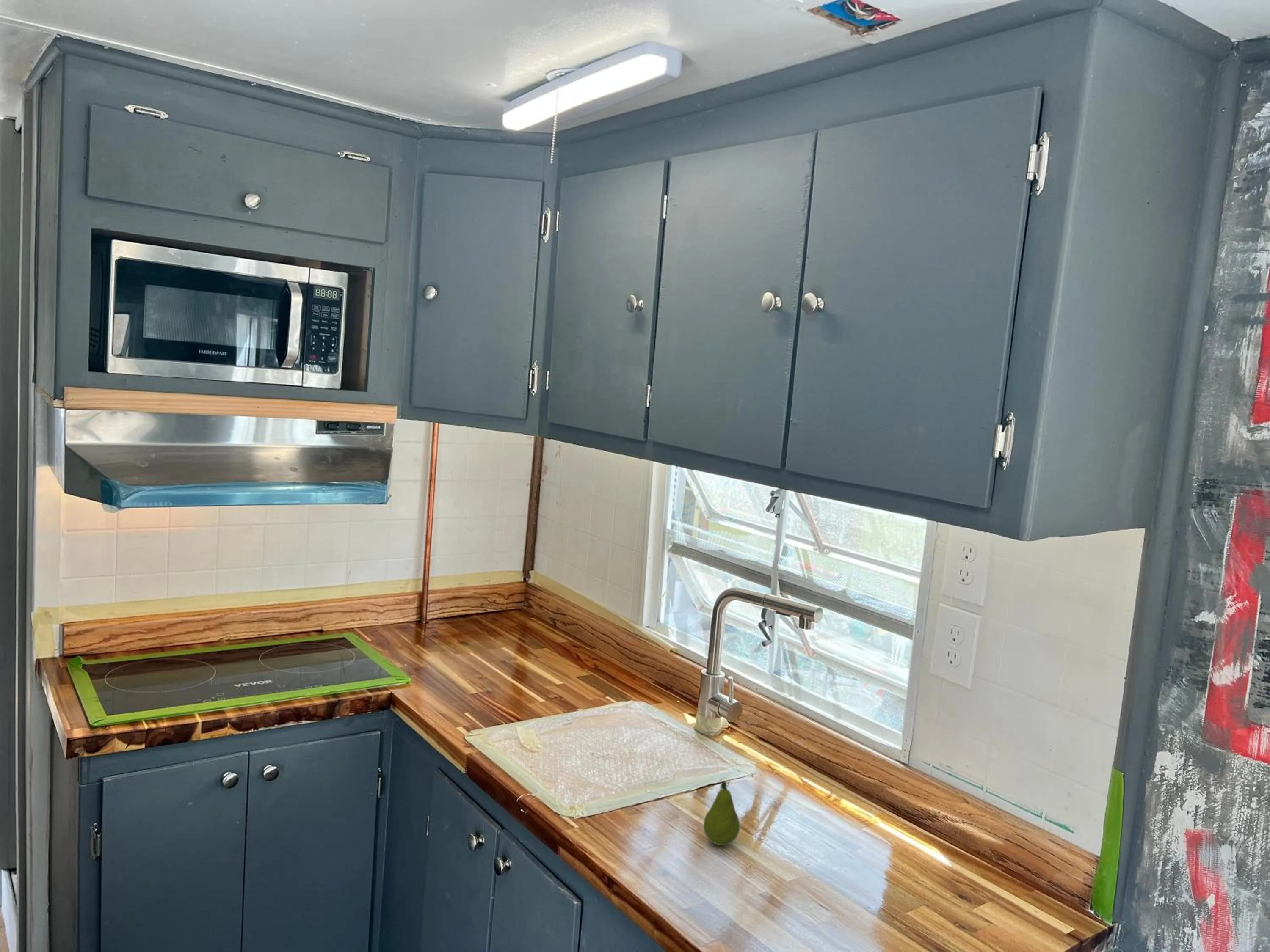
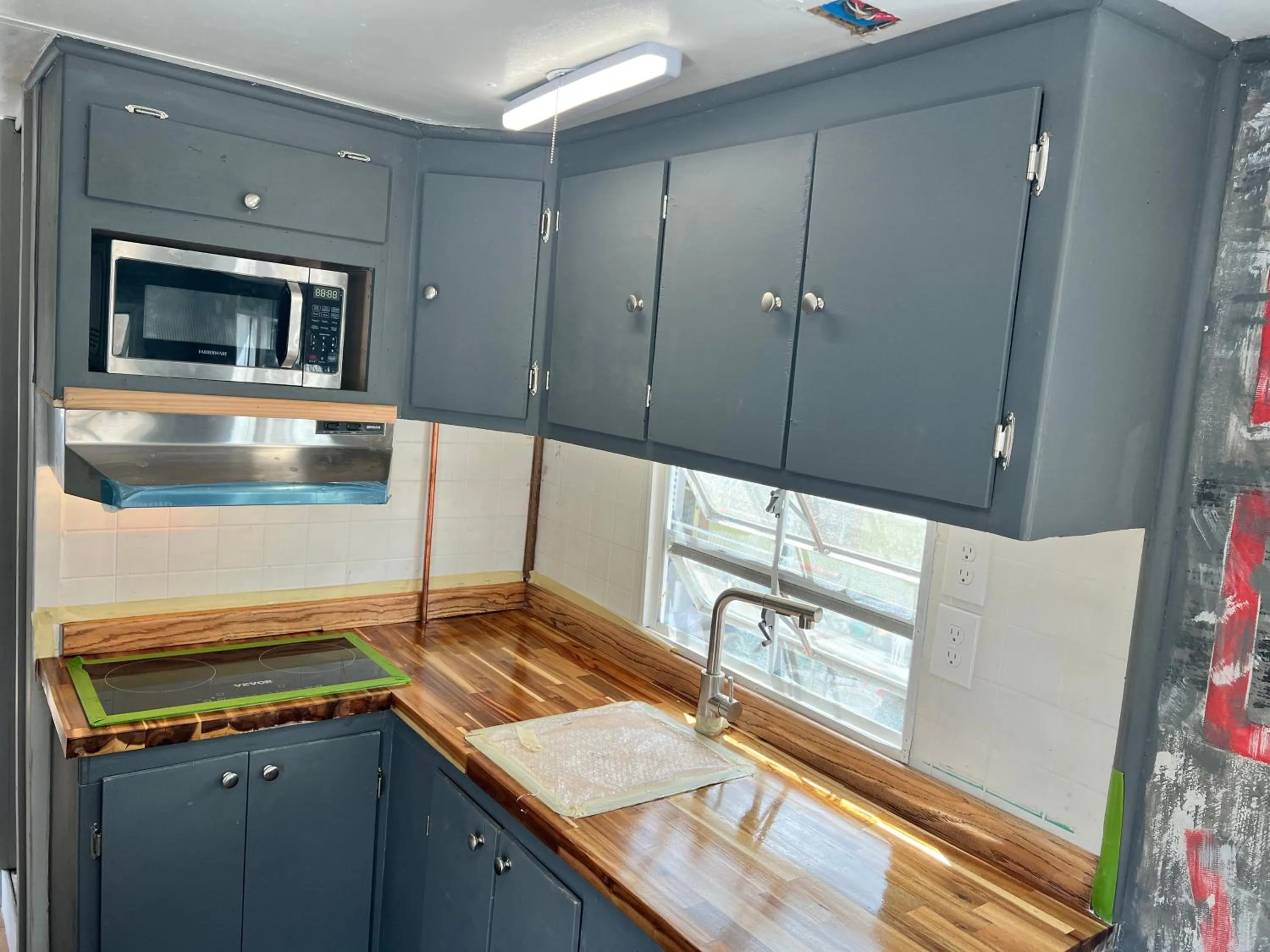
- fruit [703,780,740,846]
